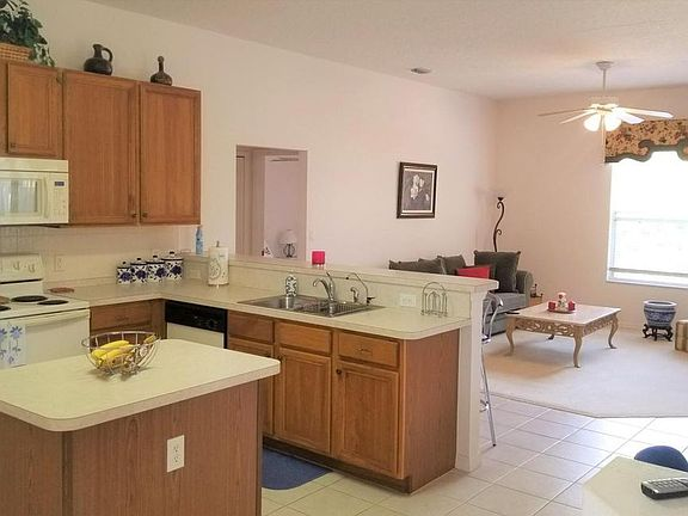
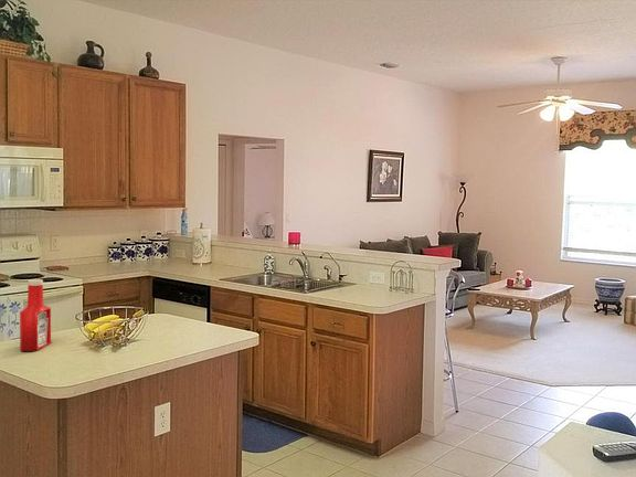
+ soap bottle [19,278,52,352]
